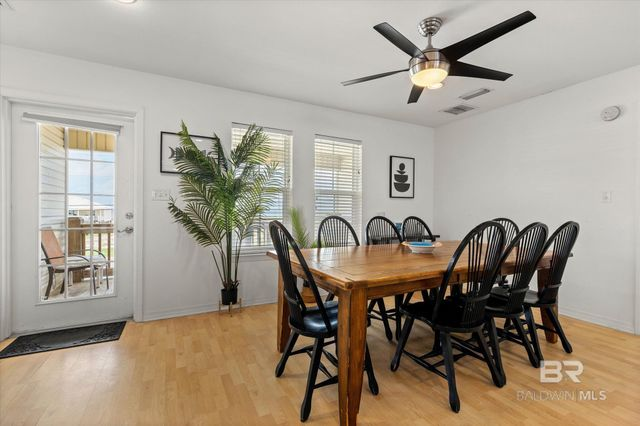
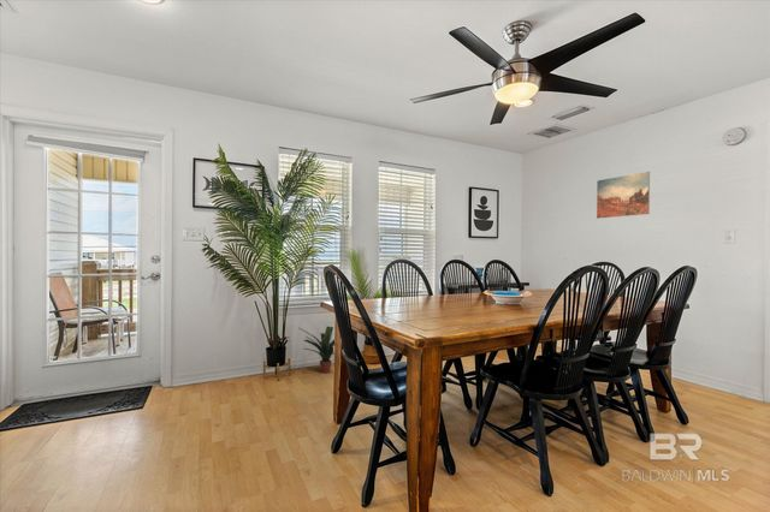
+ wall art [596,171,651,220]
+ potted plant [298,326,336,374]
